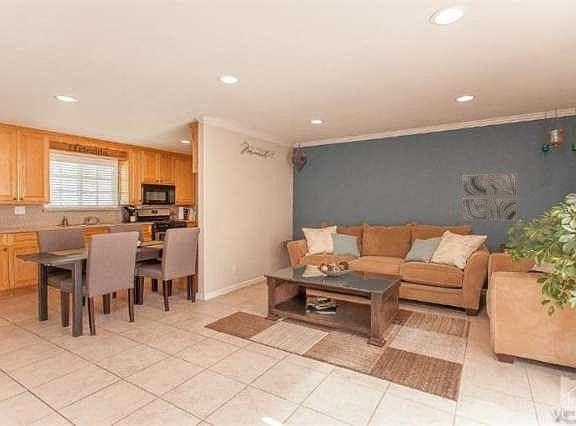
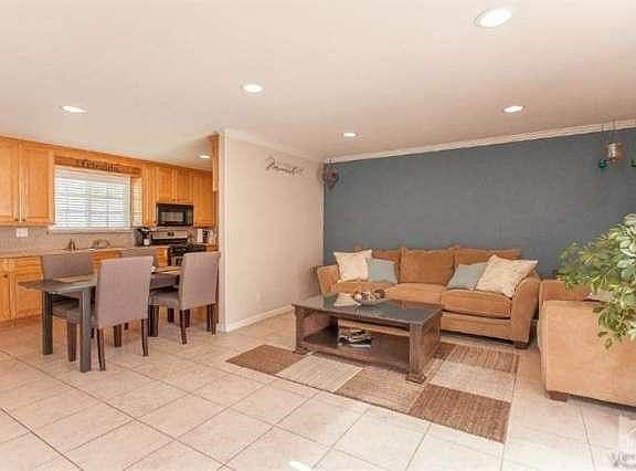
- wall art [461,172,518,222]
